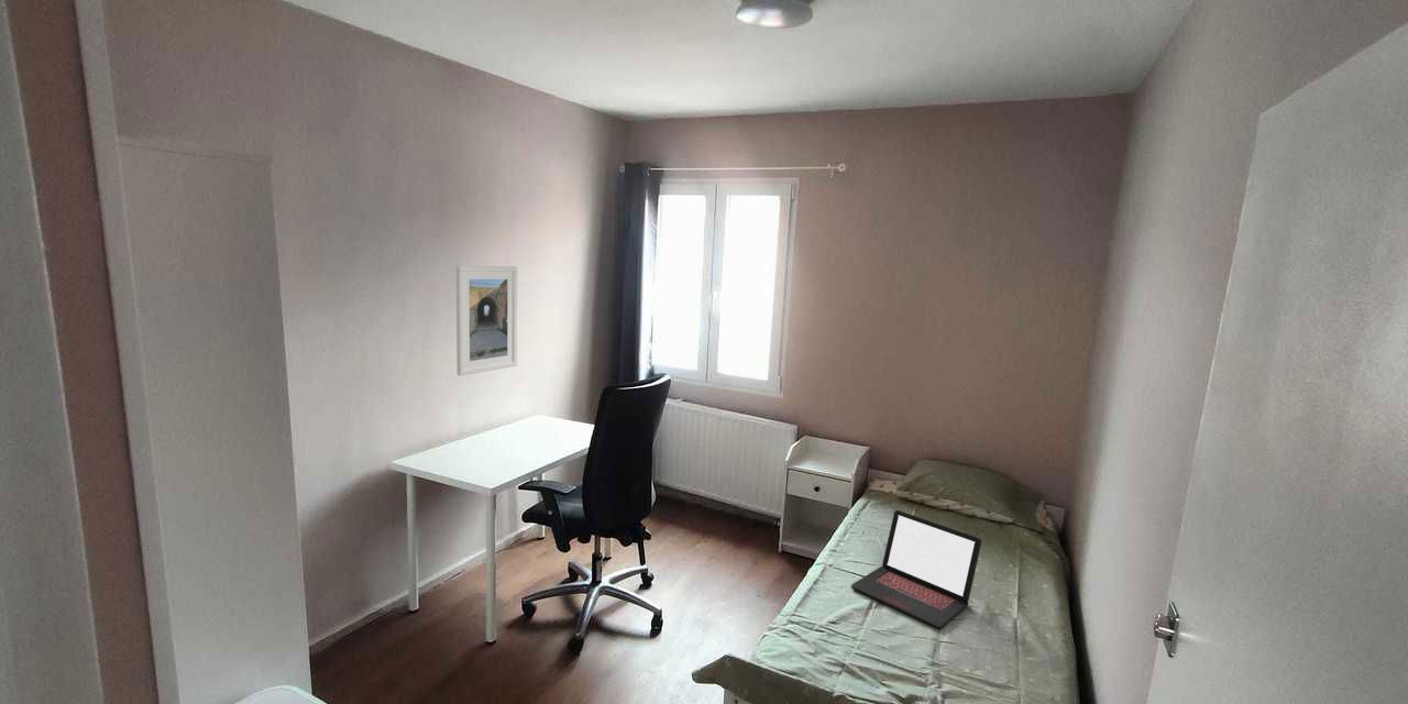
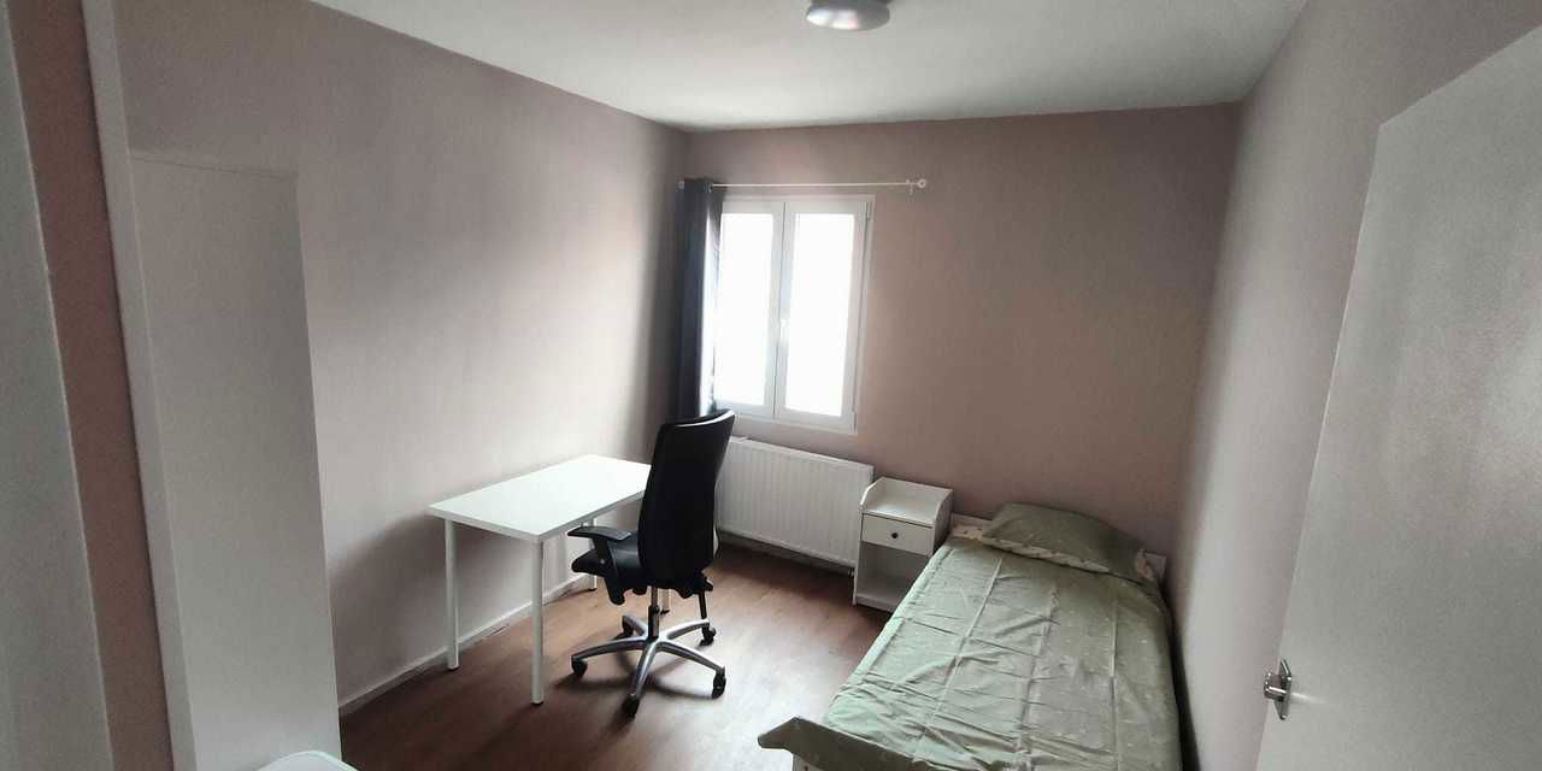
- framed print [455,264,518,376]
- laptop [850,509,982,629]
